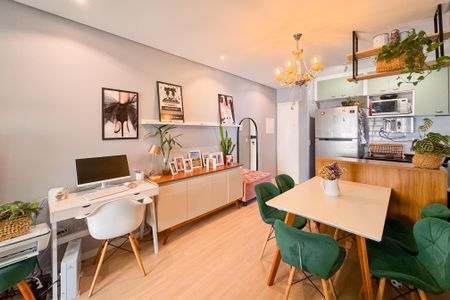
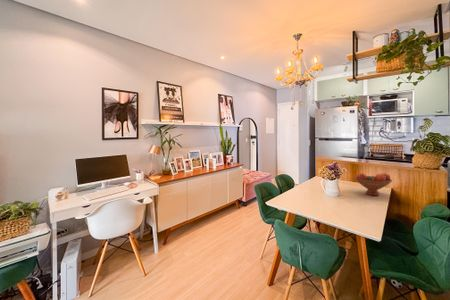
+ fruit bowl [353,172,393,197]
